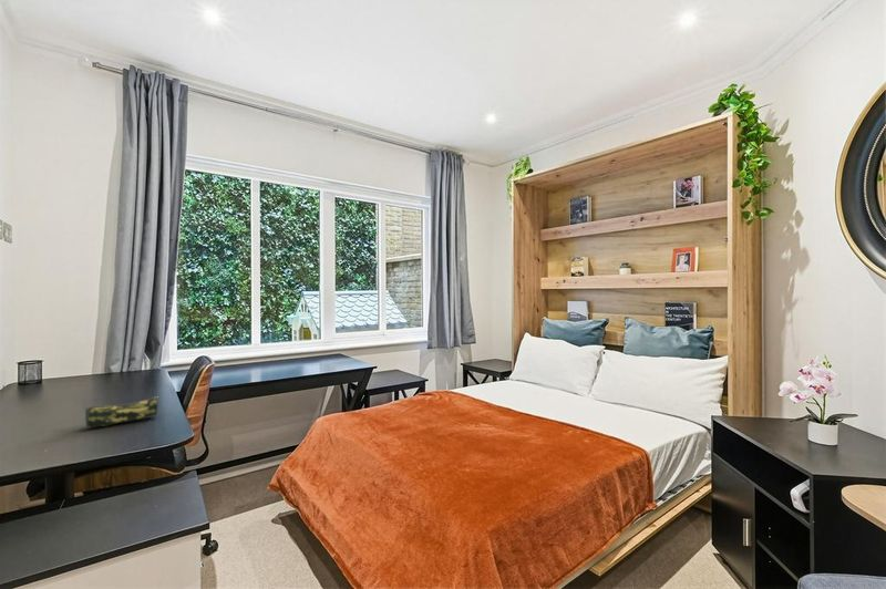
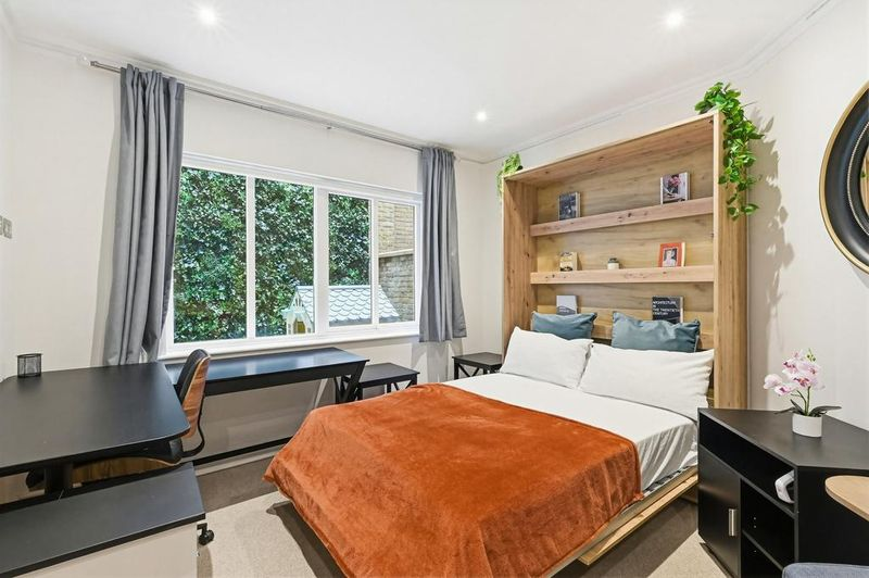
- pencil case [84,395,158,428]
